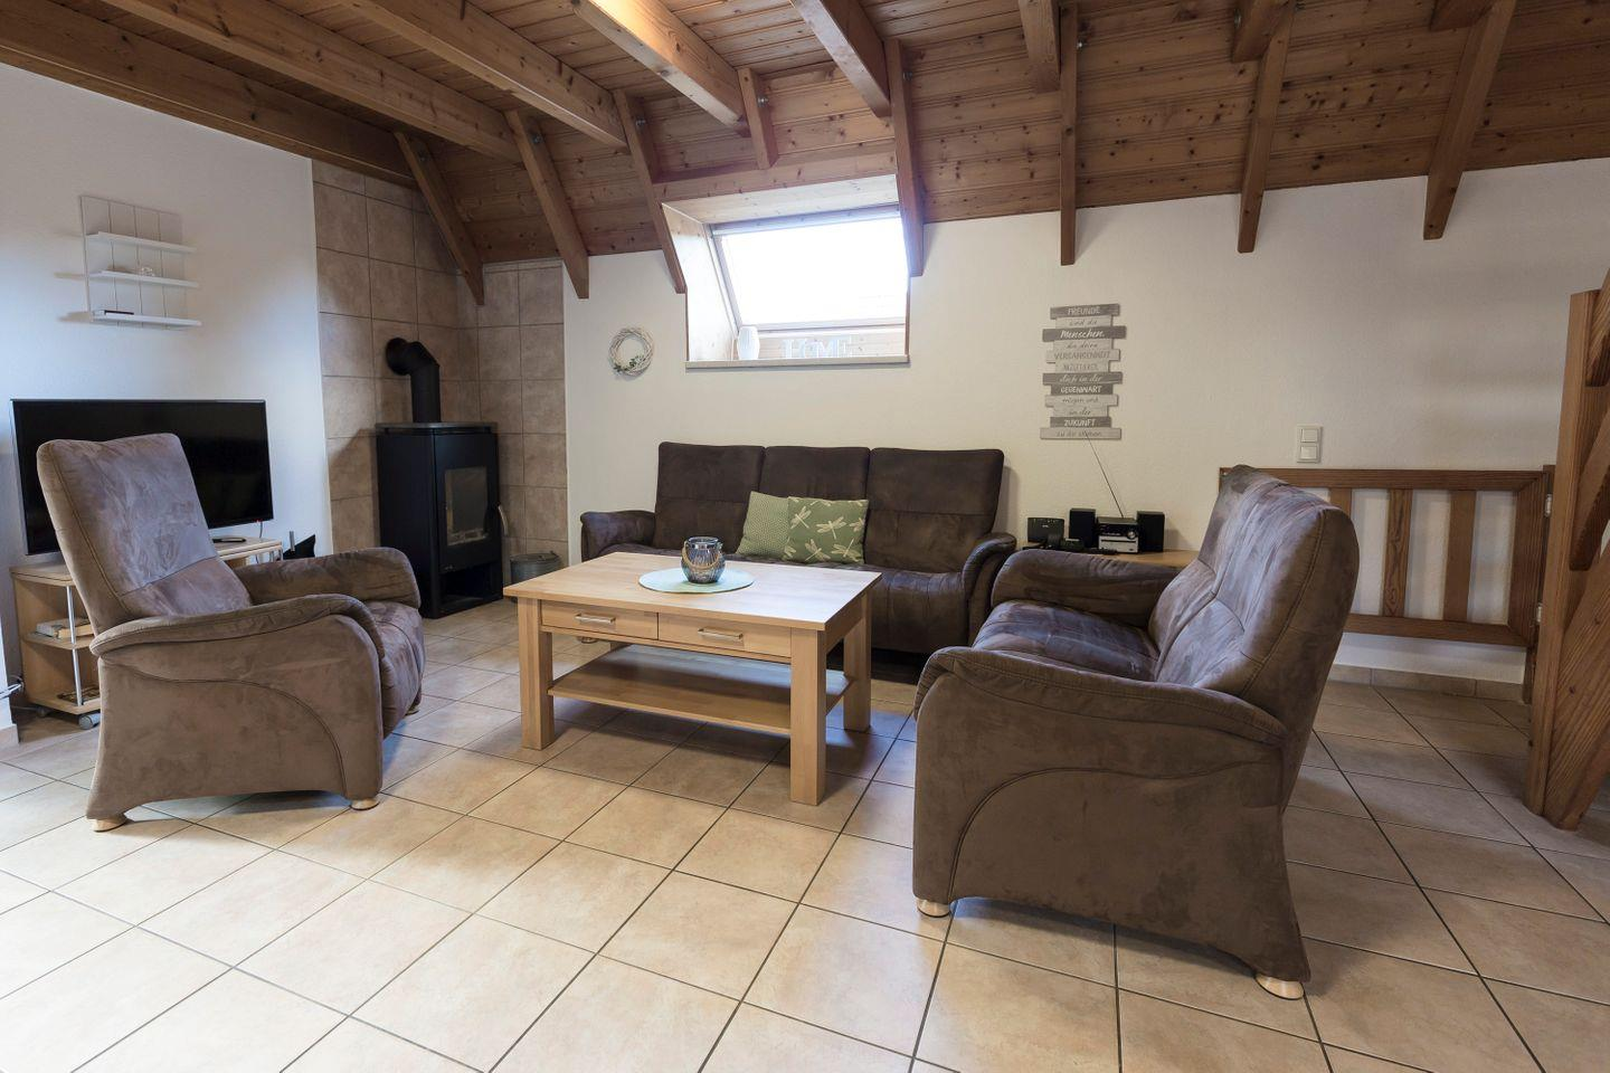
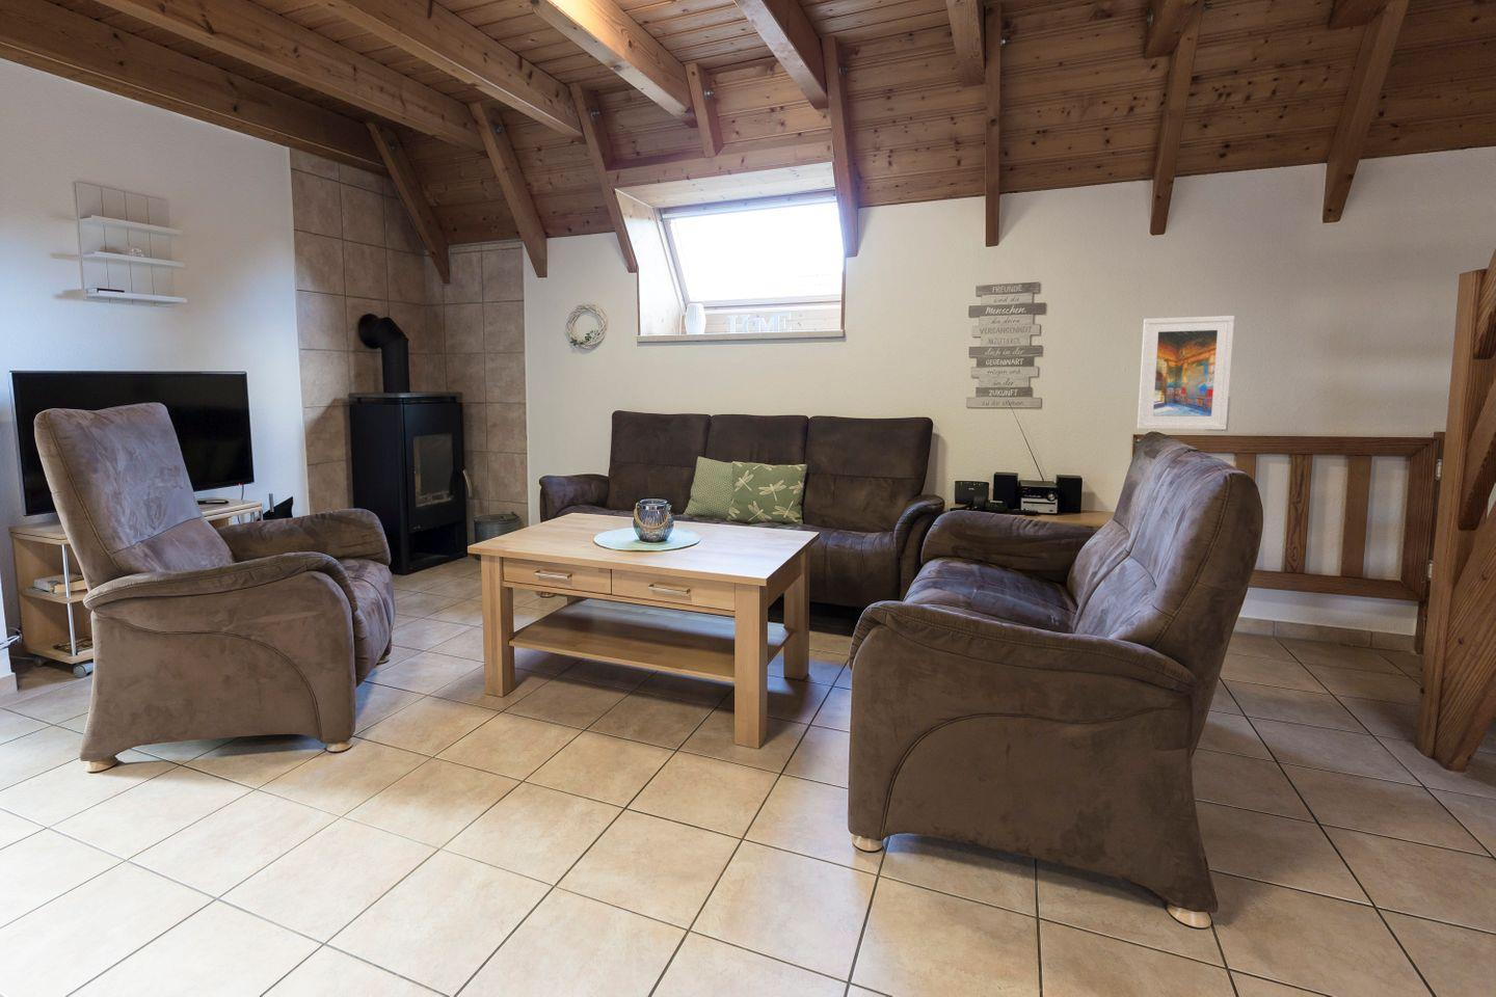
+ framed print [1136,315,1236,431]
